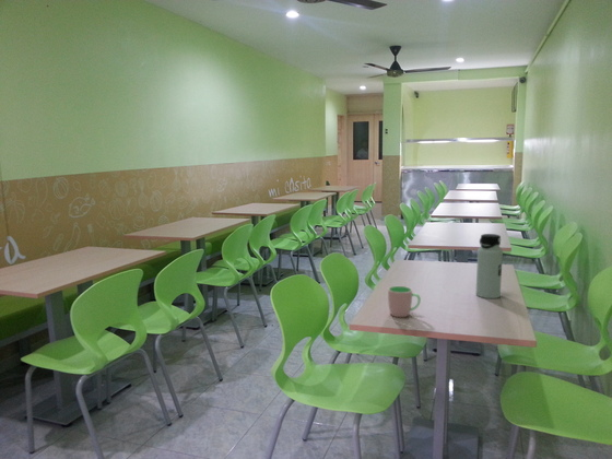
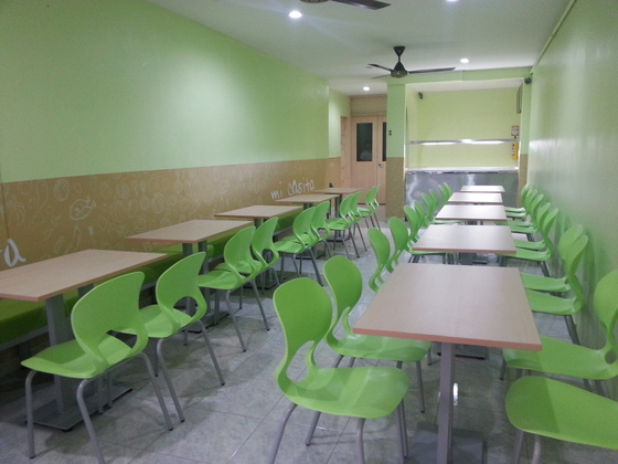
- water bottle [475,233,504,299]
- cup [387,285,422,318]
